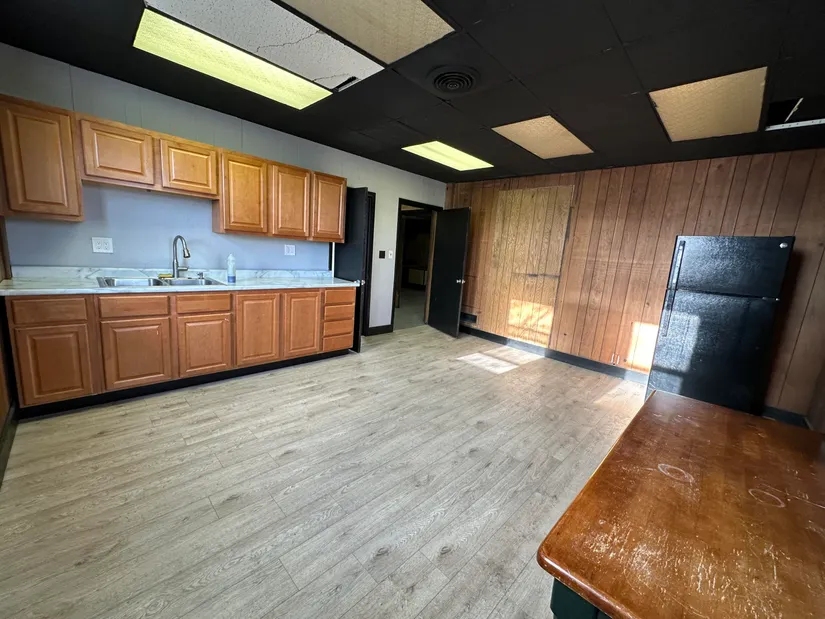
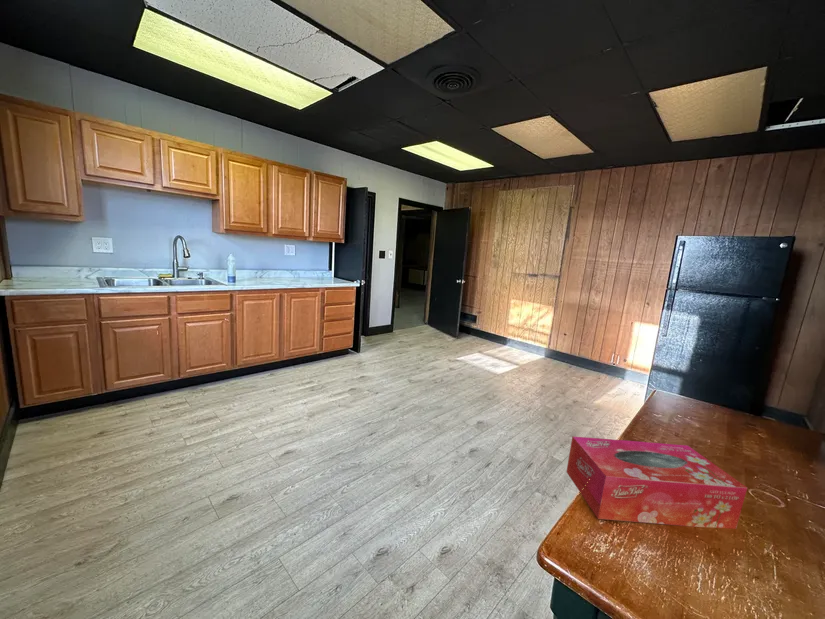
+ tissue box [565,435,748,530]
